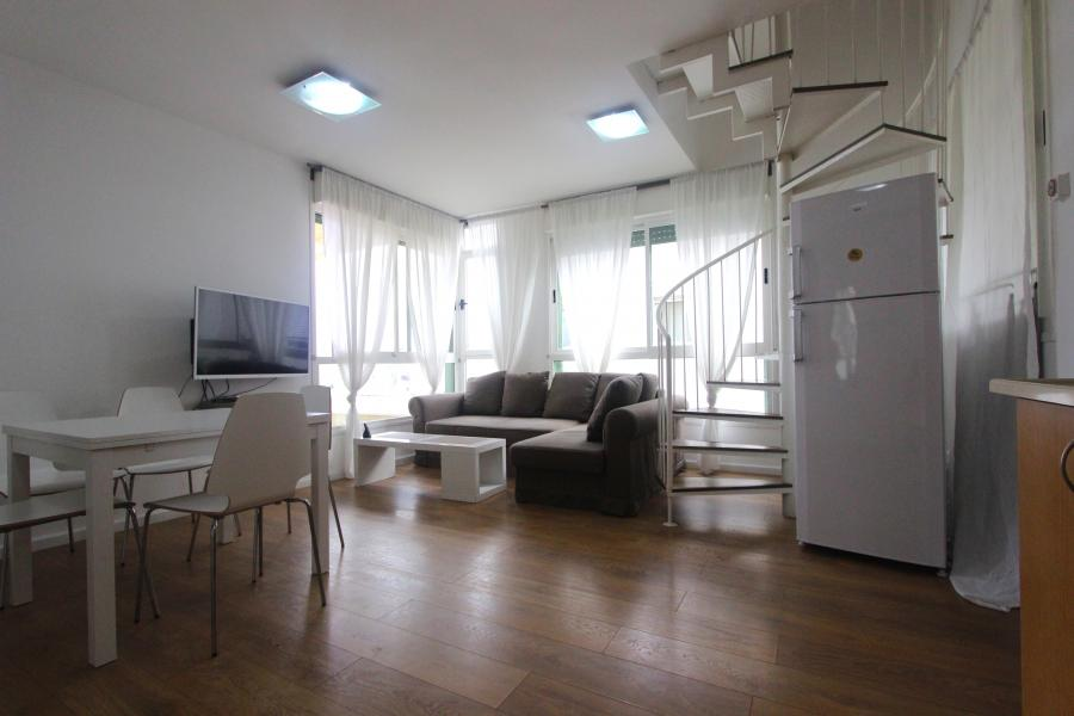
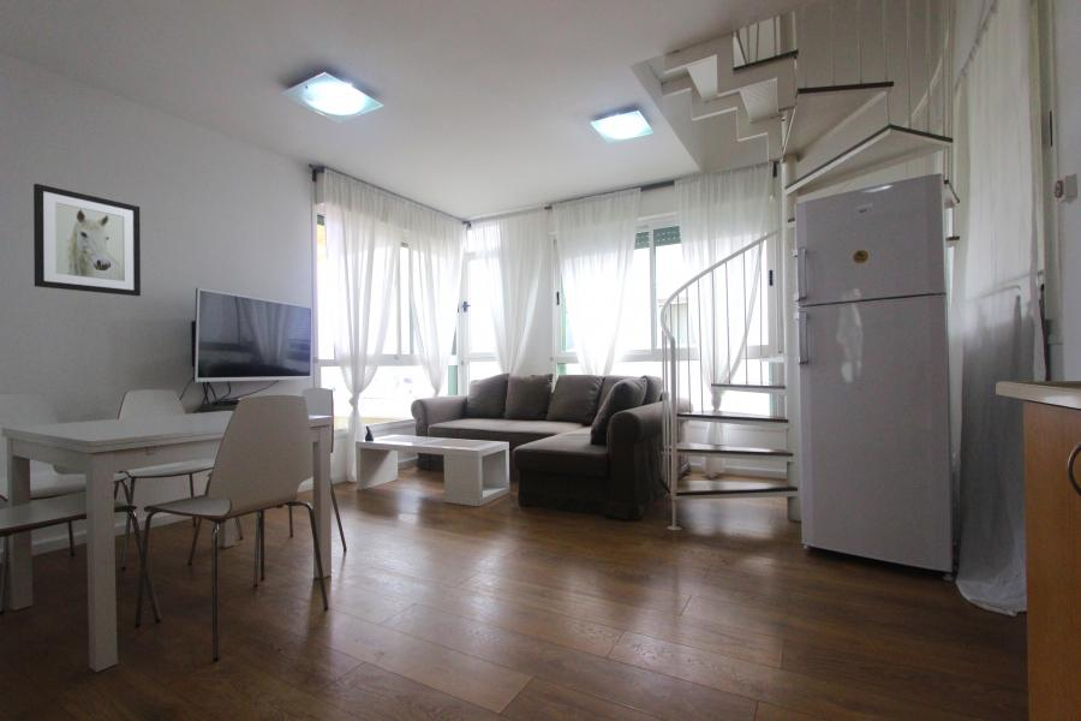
+ wall art [32,183,142,297]
